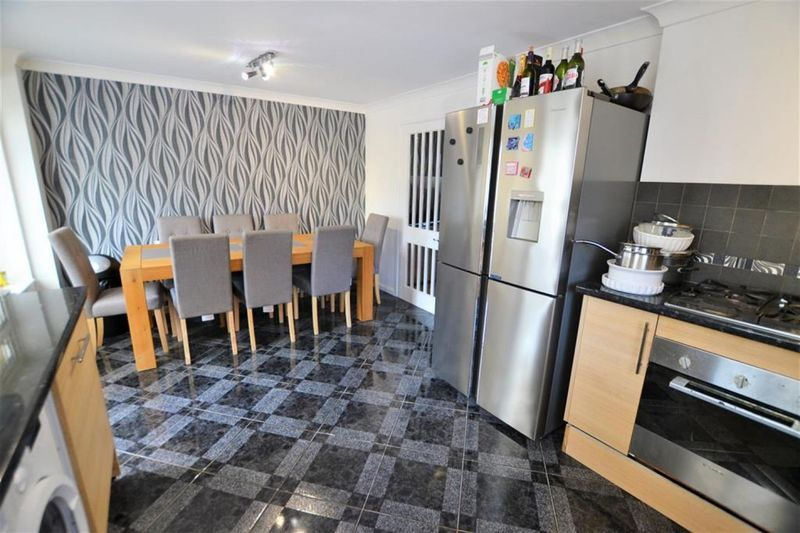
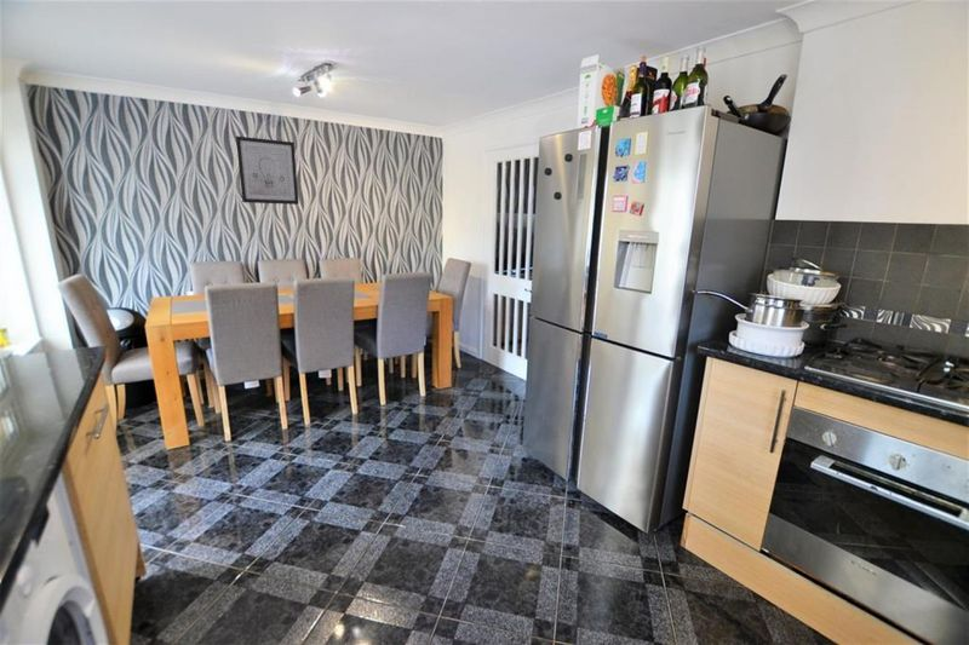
+ wall art [235,136,299,206]
